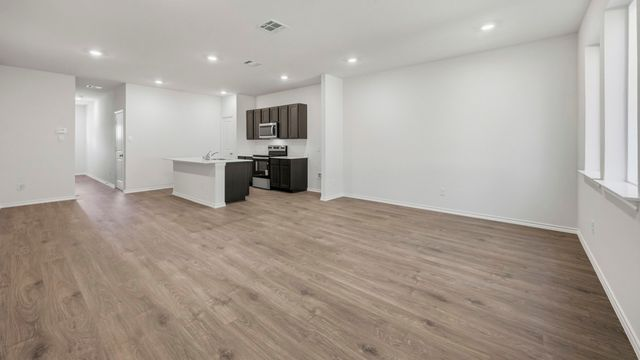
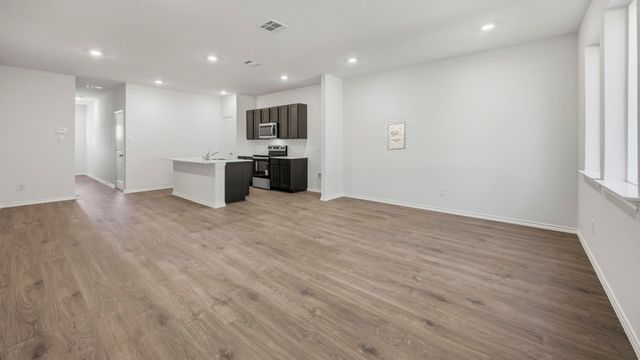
+ wall art [387,121,407,151]
